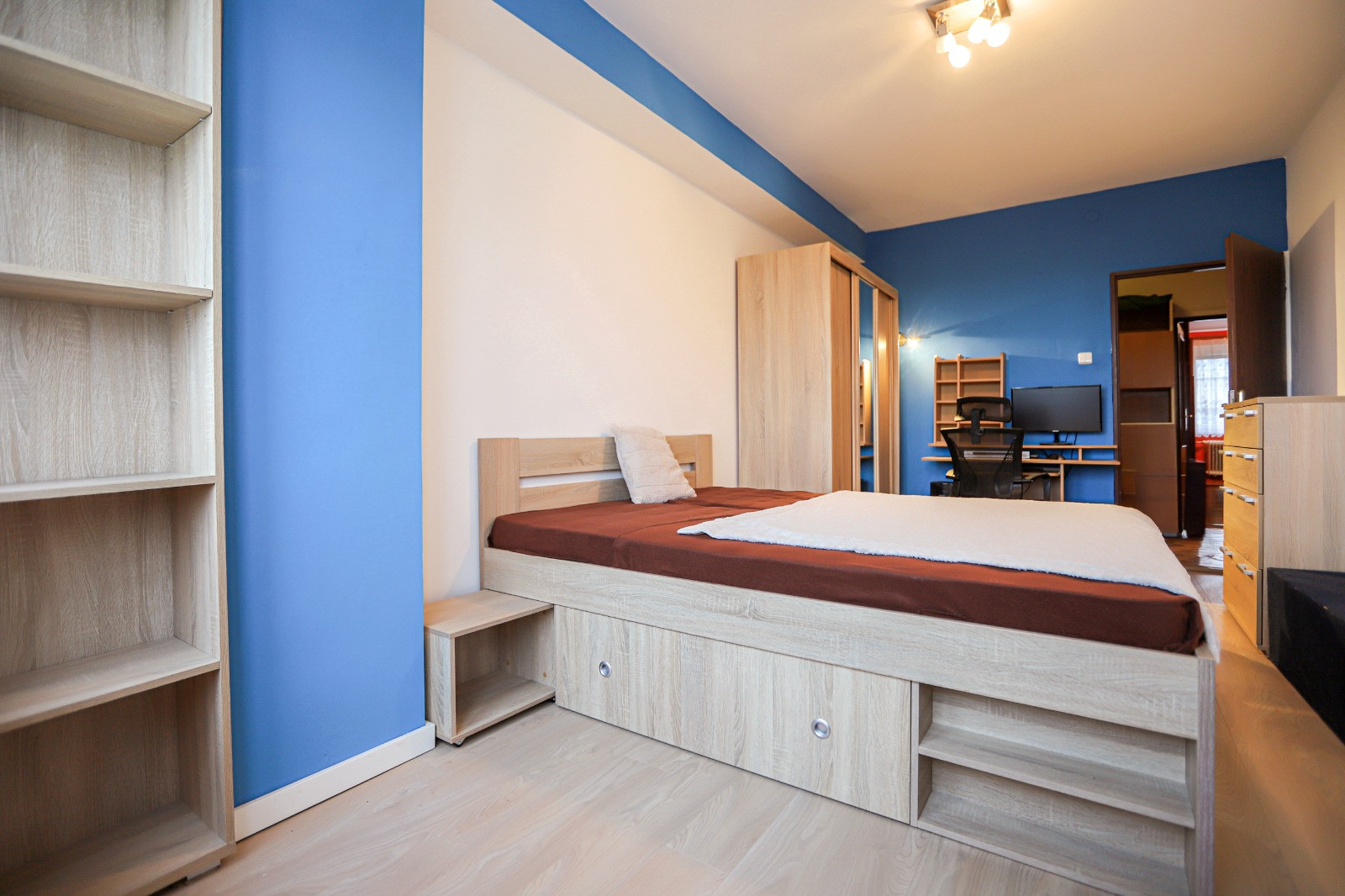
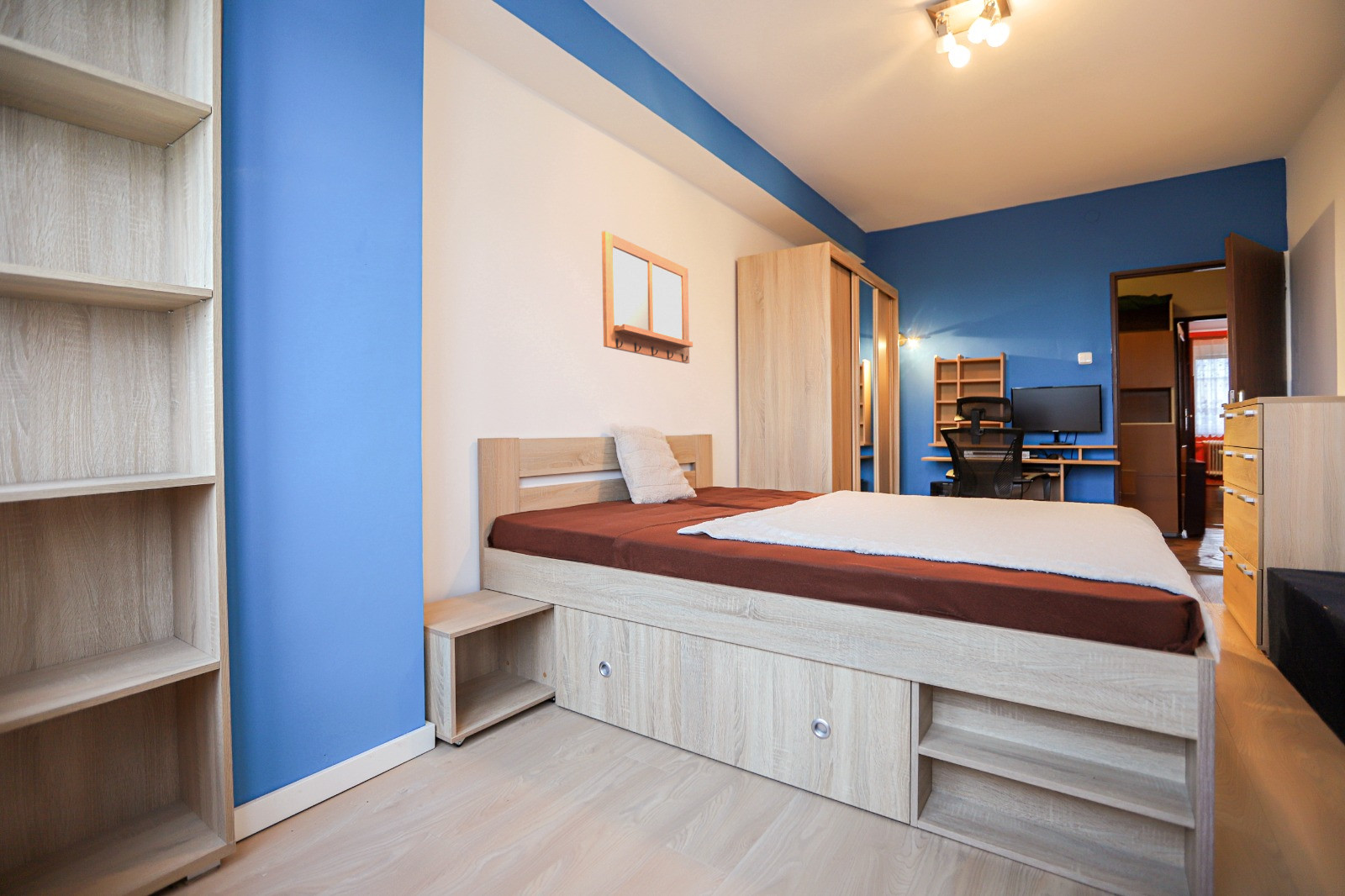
+ writing board [601,230,694,365]
